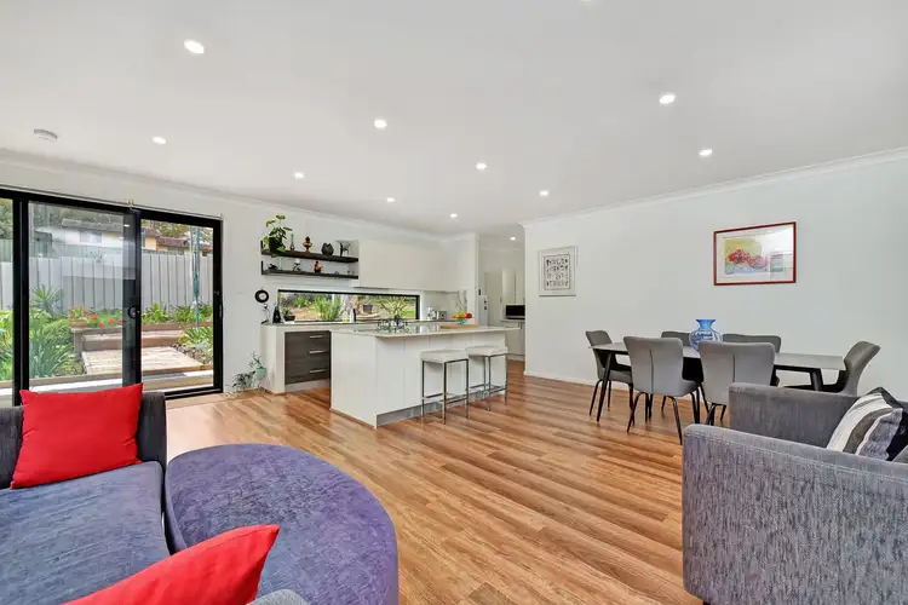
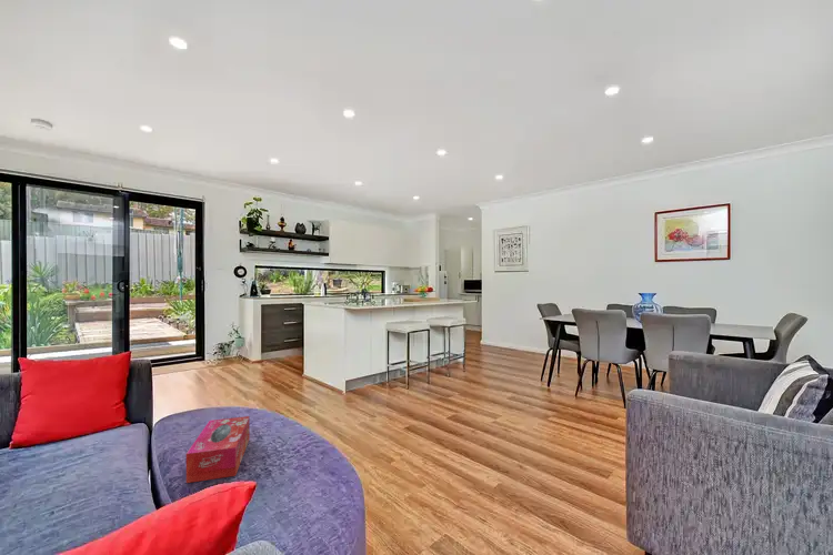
+ tissue box [185,415,251,484]
